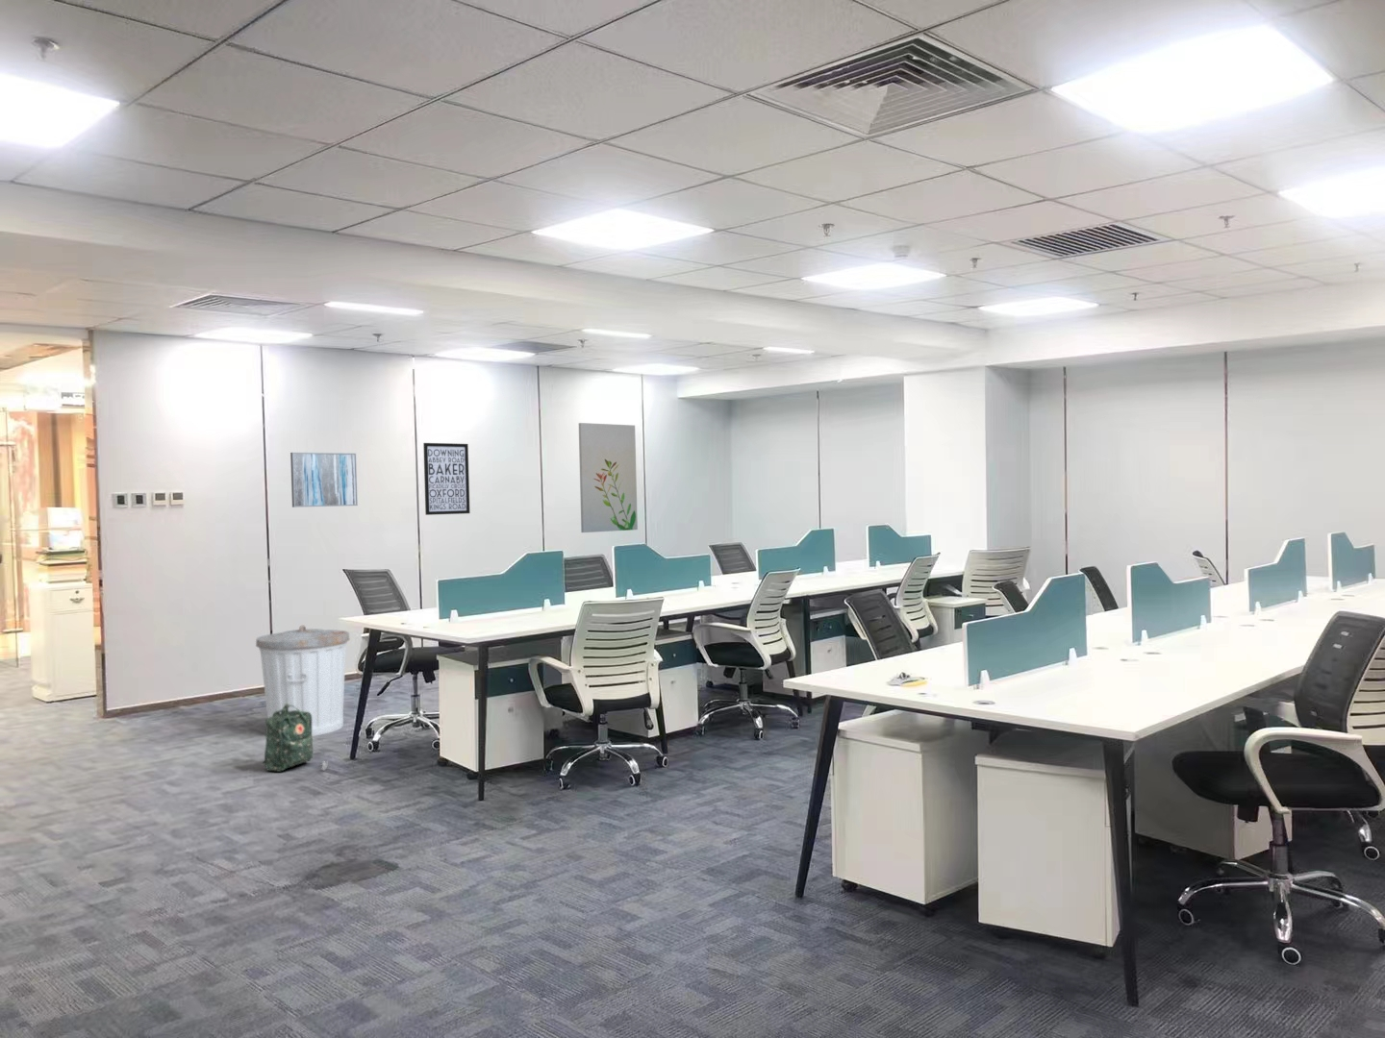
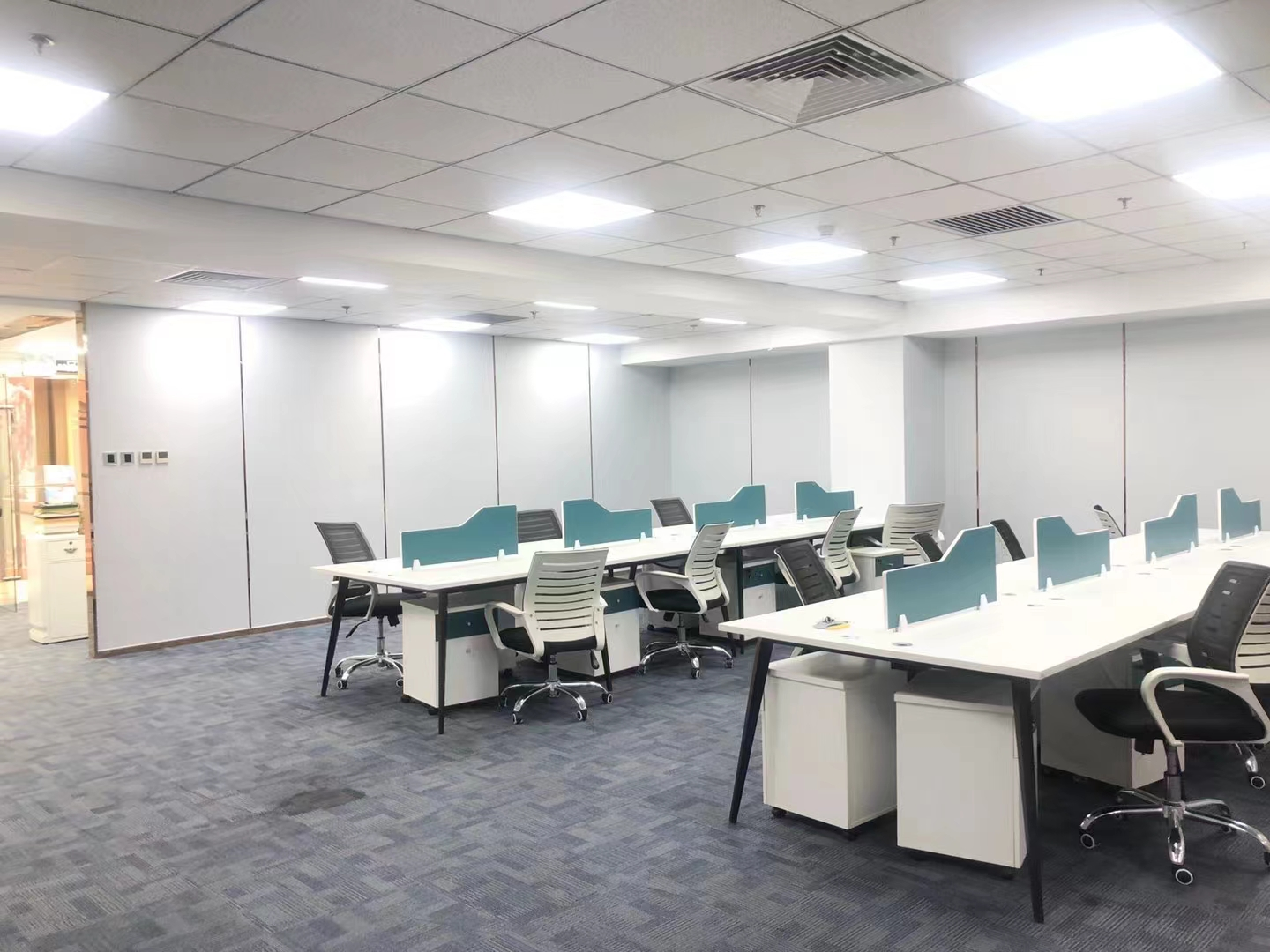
- wall art [578,422,639,533]
- backpack [262,703,347,773]
- wall art [289,451,359,508]
- wall art [422,442,471,516]
- trash can [255,625,351,737]
